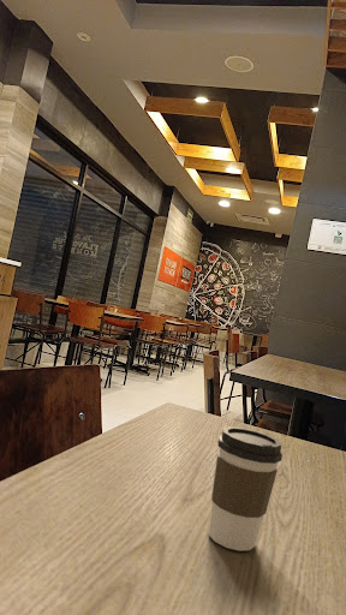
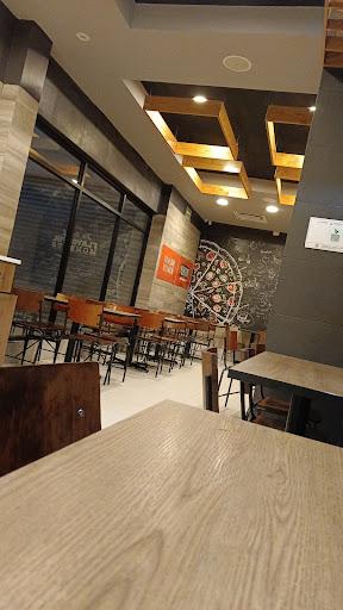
- coffee cup [208,425,284,553]
